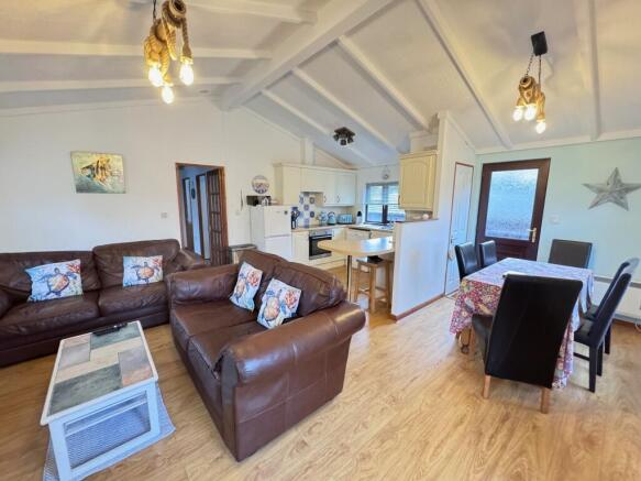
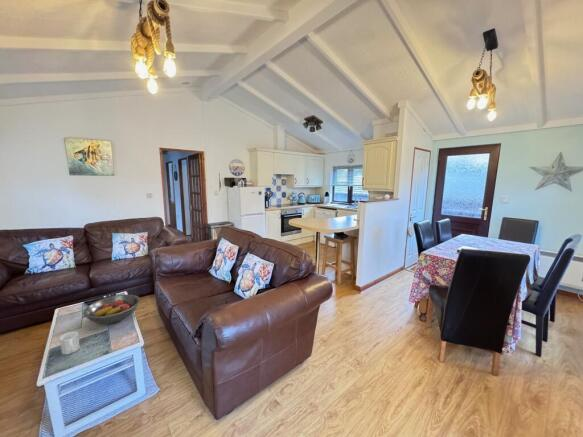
+ fruit bowl [82,294,141,325]
+ mug [59,331,81,356]
